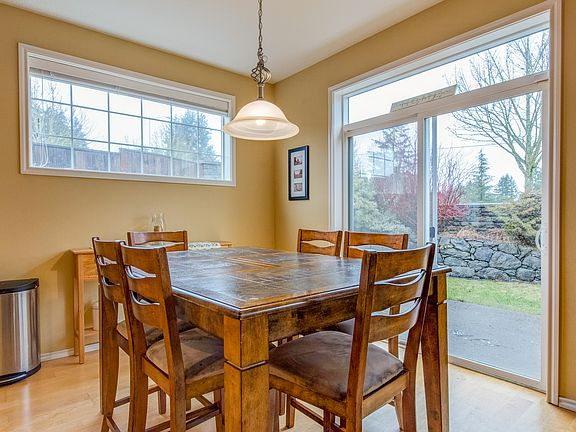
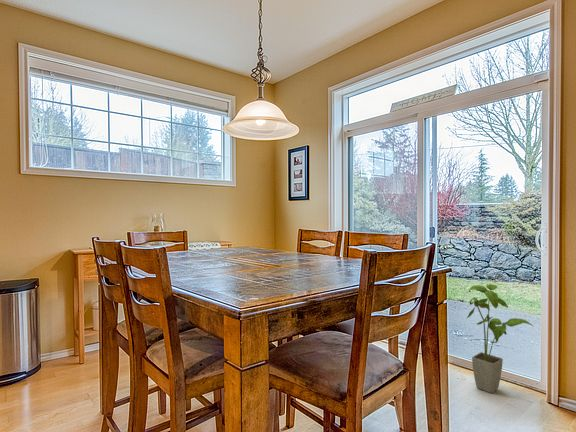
+ house plant [465,283,534,394]
